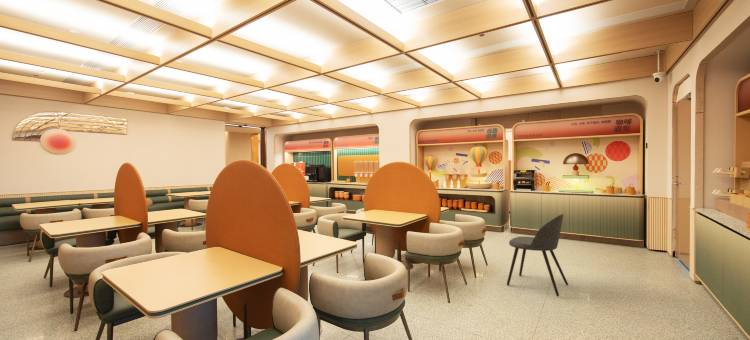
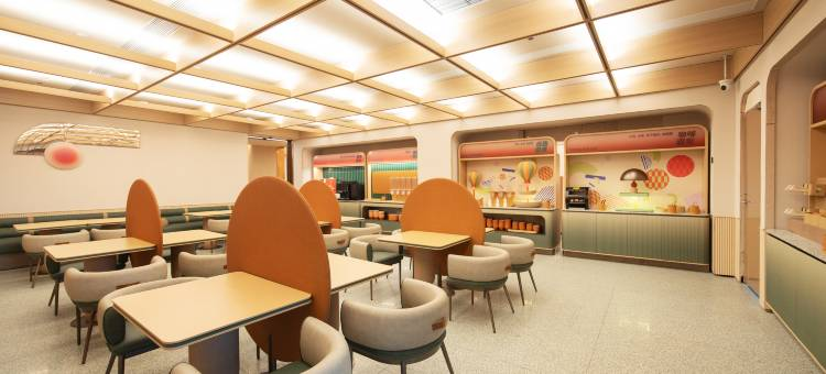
- dining chair [506,213,569,297]
